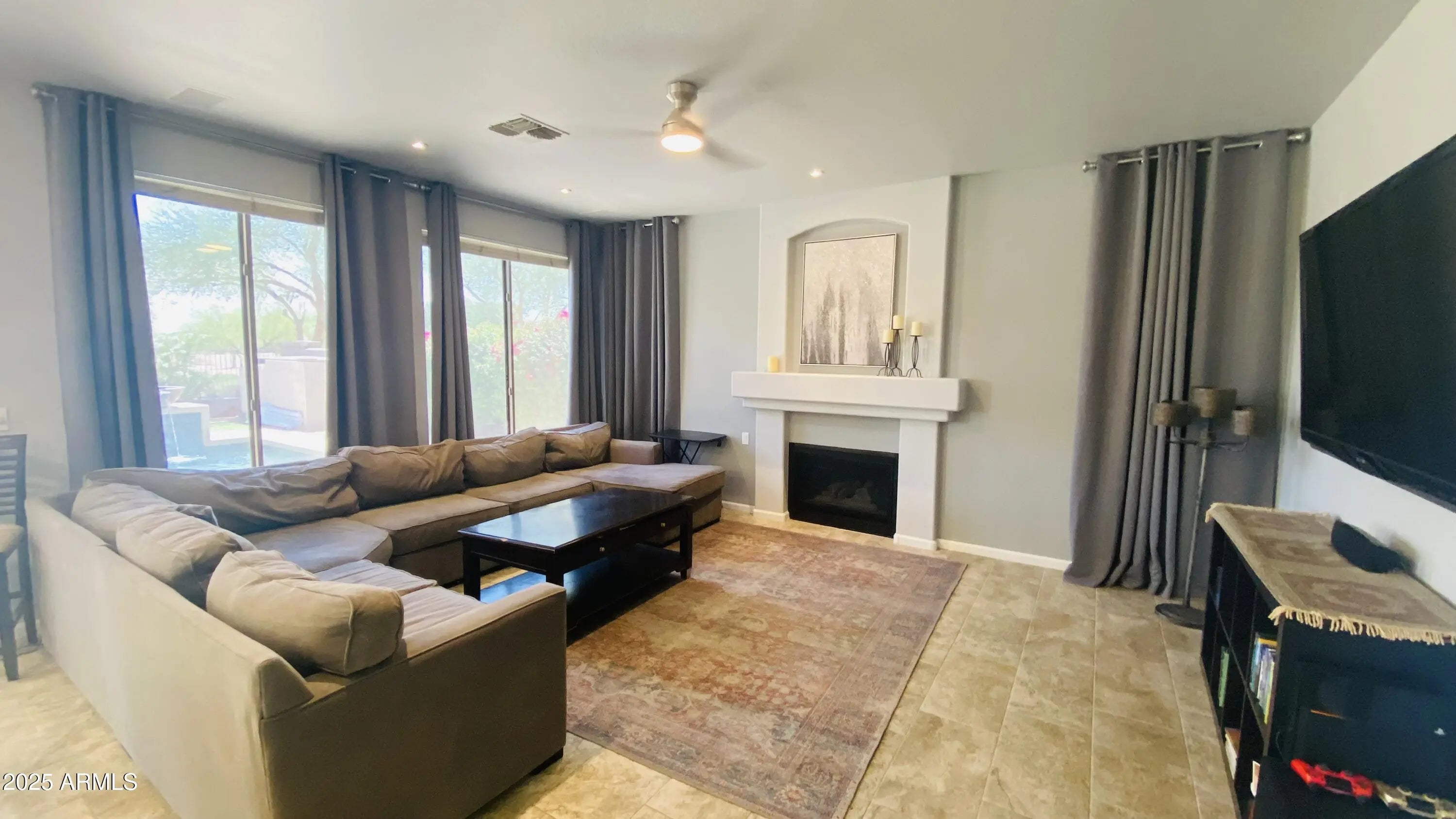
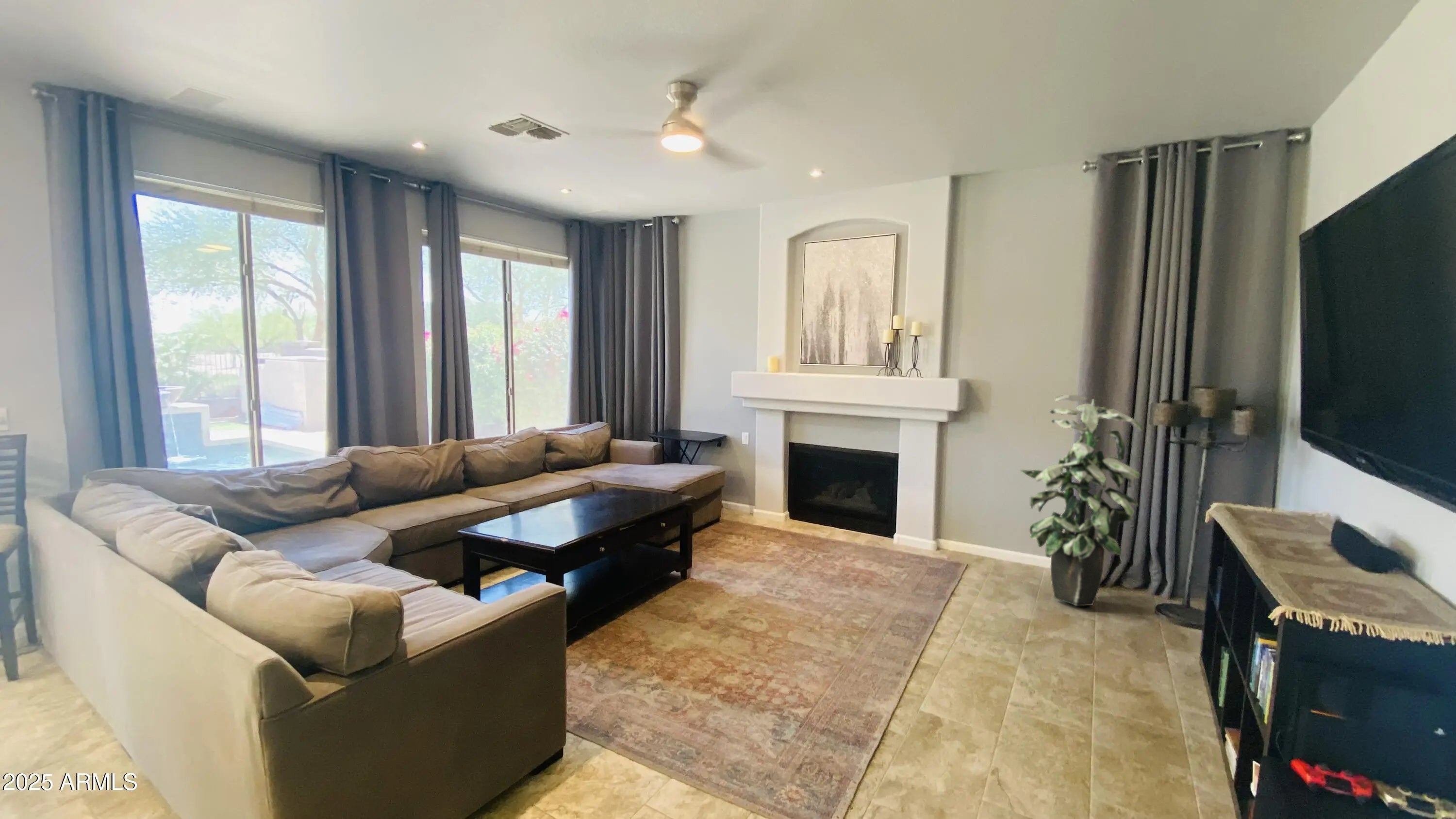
+ indoor plant [1020,394,1143,607]
